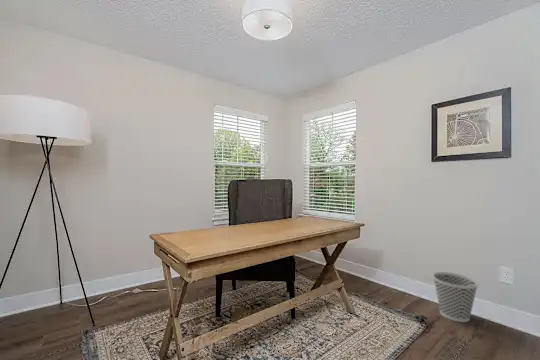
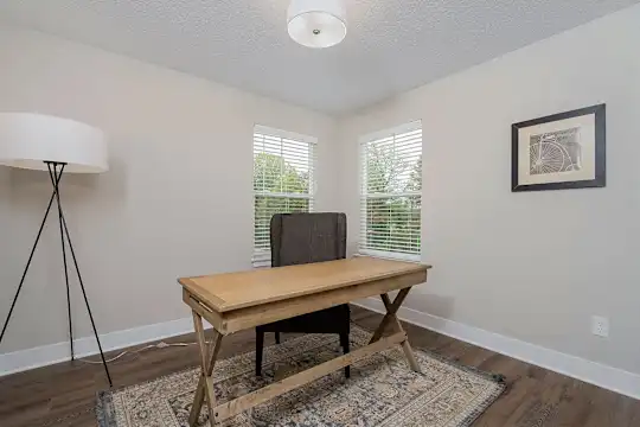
- wastebasket [432,271,479,323]
